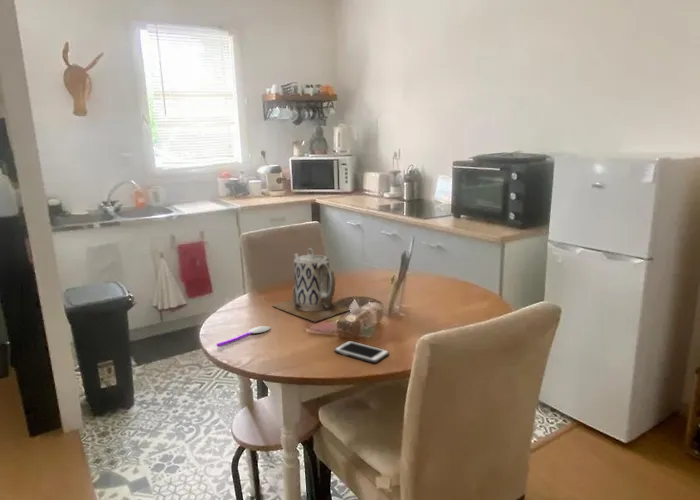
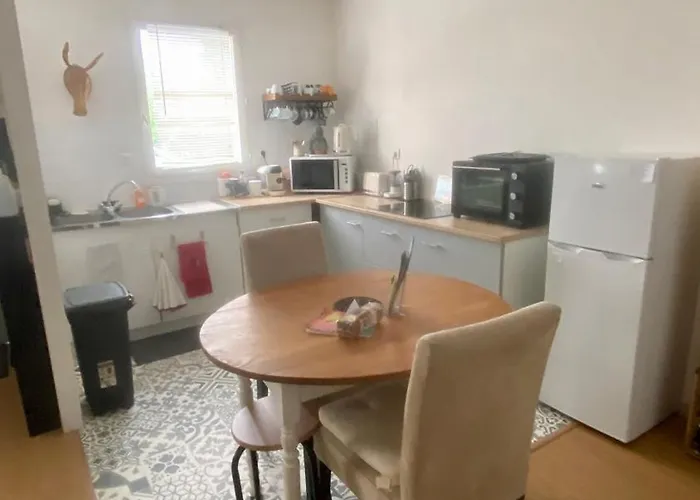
- teapot [271,247,351,323]
- spoon [216,325,271,347]
- cell phone [333,340,390,364]
